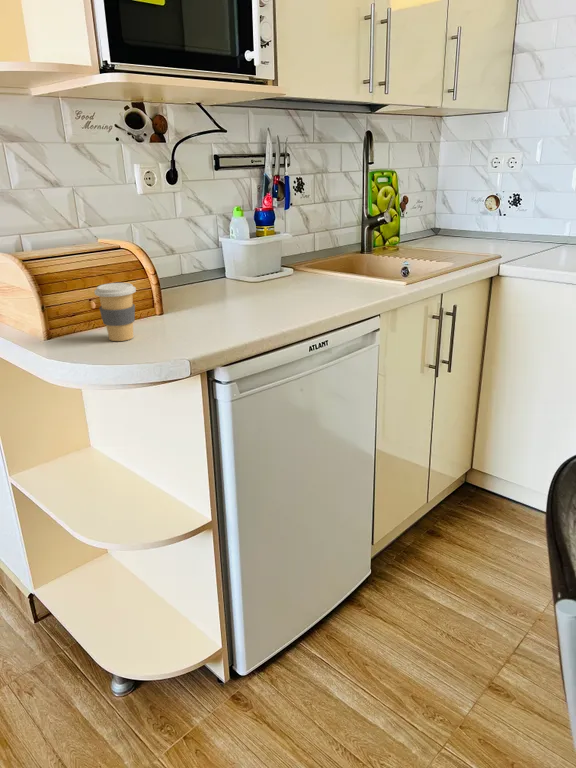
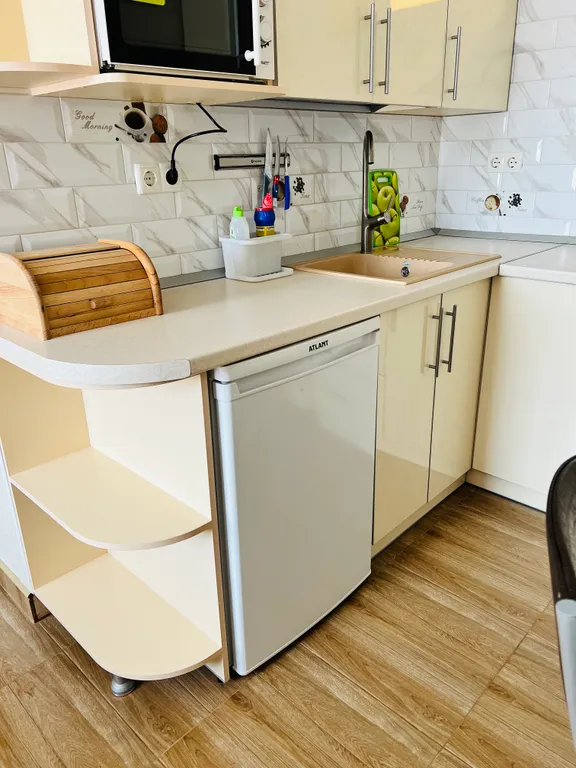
- coffee cup [93,282,137,342]
